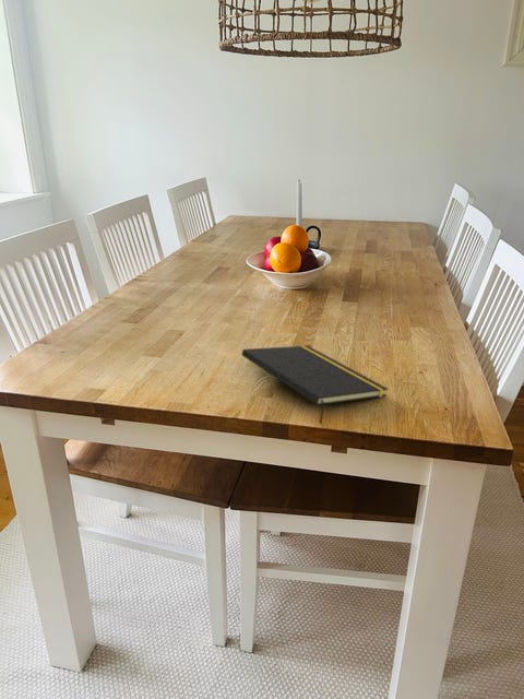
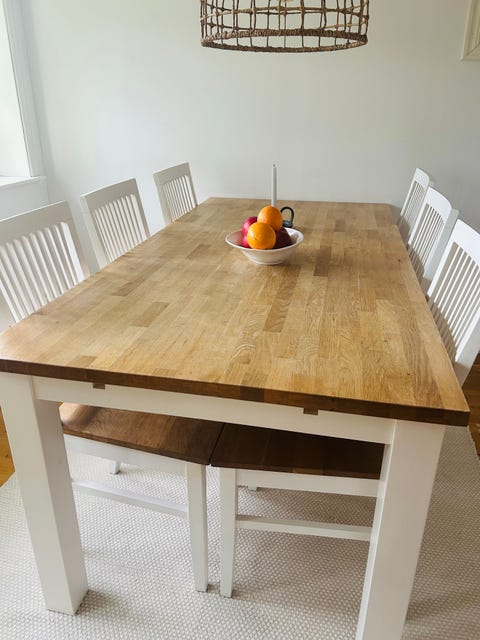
- notepad [241,345,390,425]
